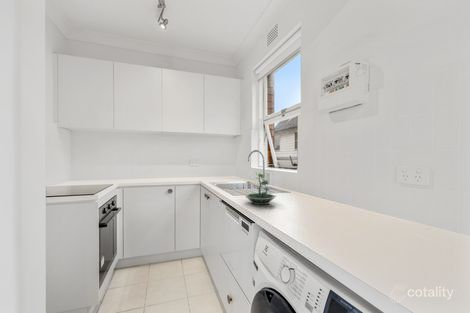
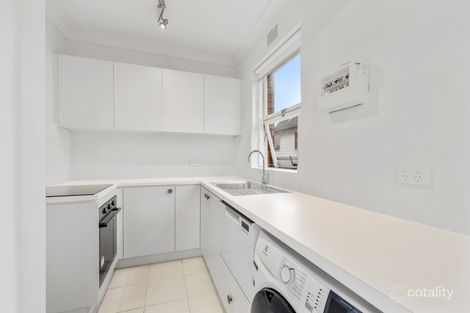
- terrarium [244,172,277,206]
